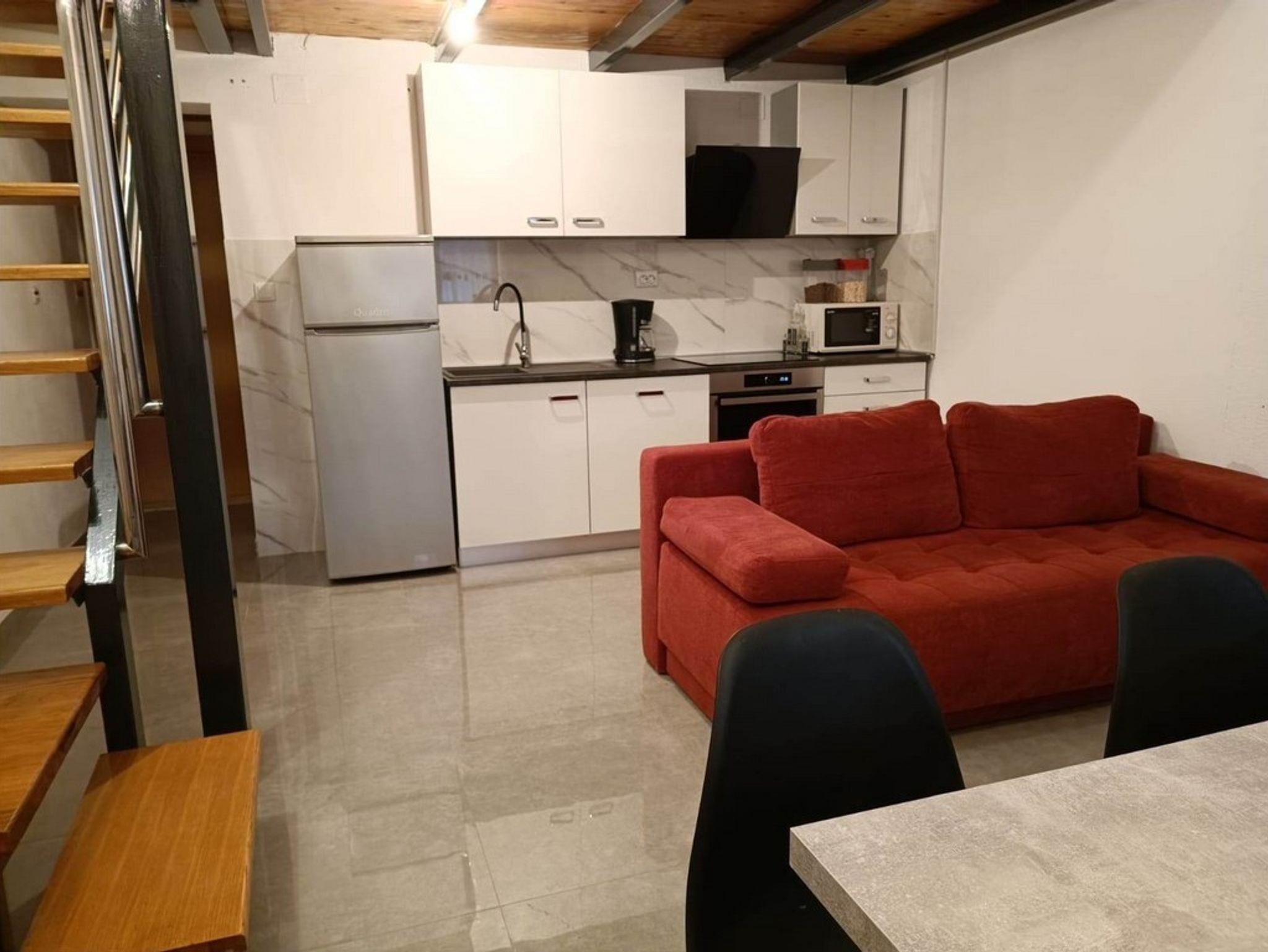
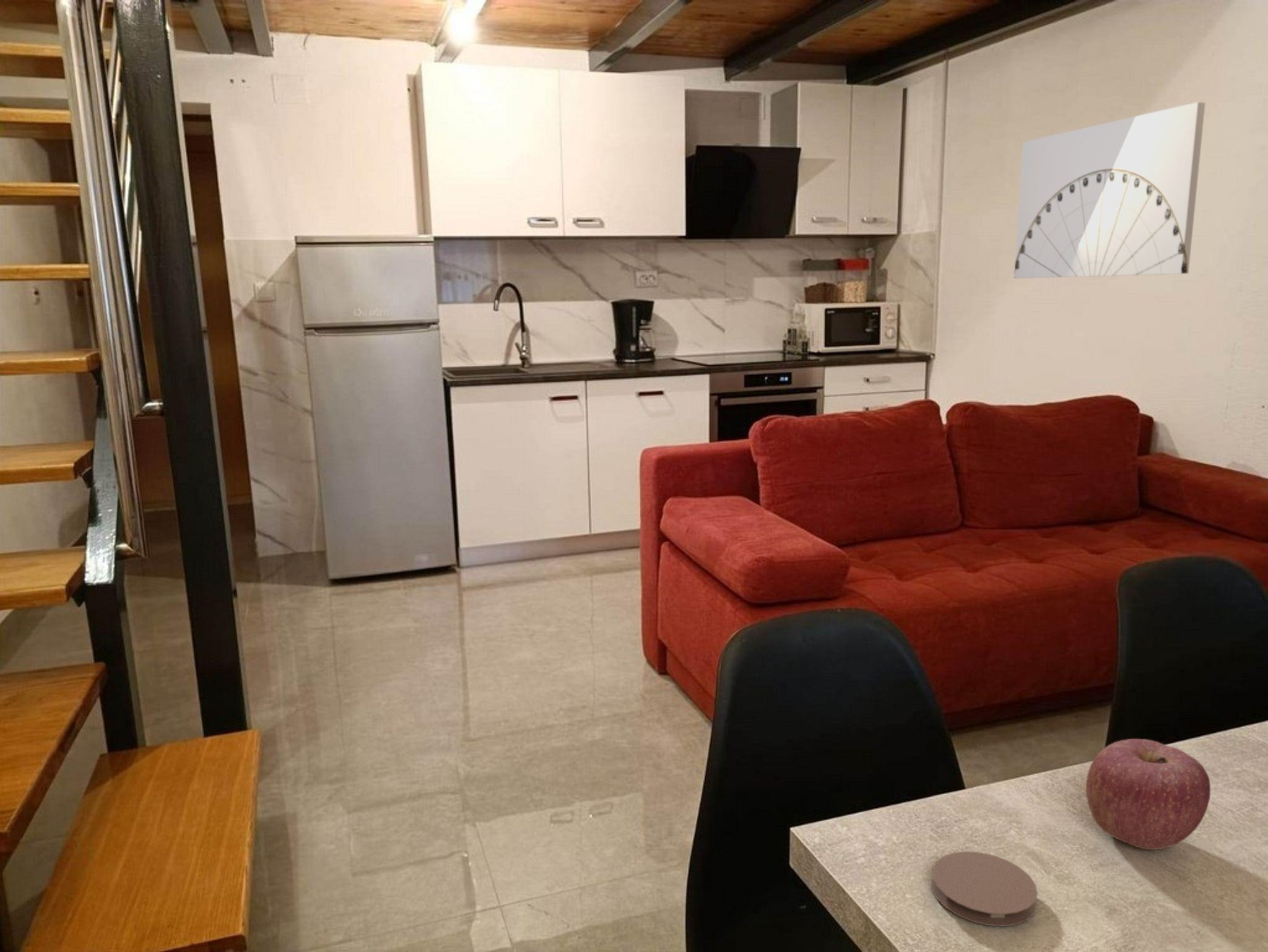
+ apple [1085,738,1211,850]
+ wall art [1014,102,1206,279]
+ coaster [931,850,1038,927]
